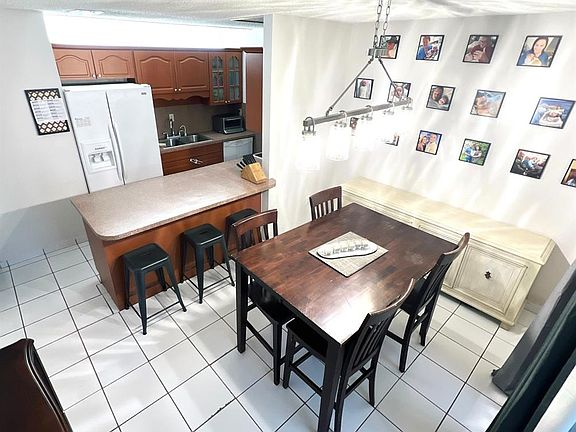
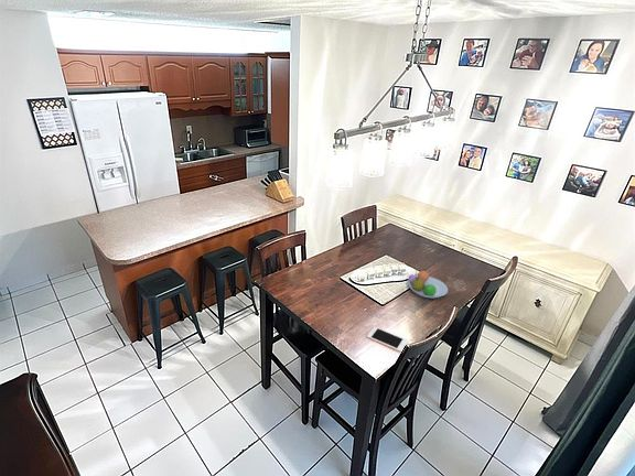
+ fruit bowl [407,269,449,299]
+ cell phone [366,326,409,354]
